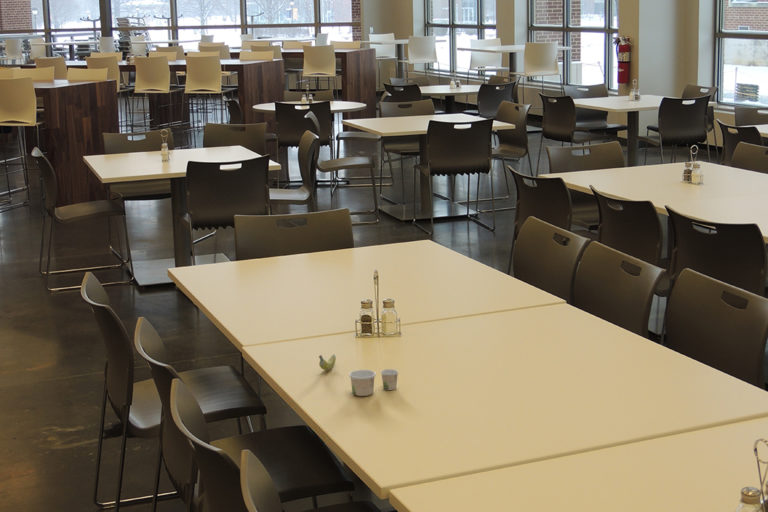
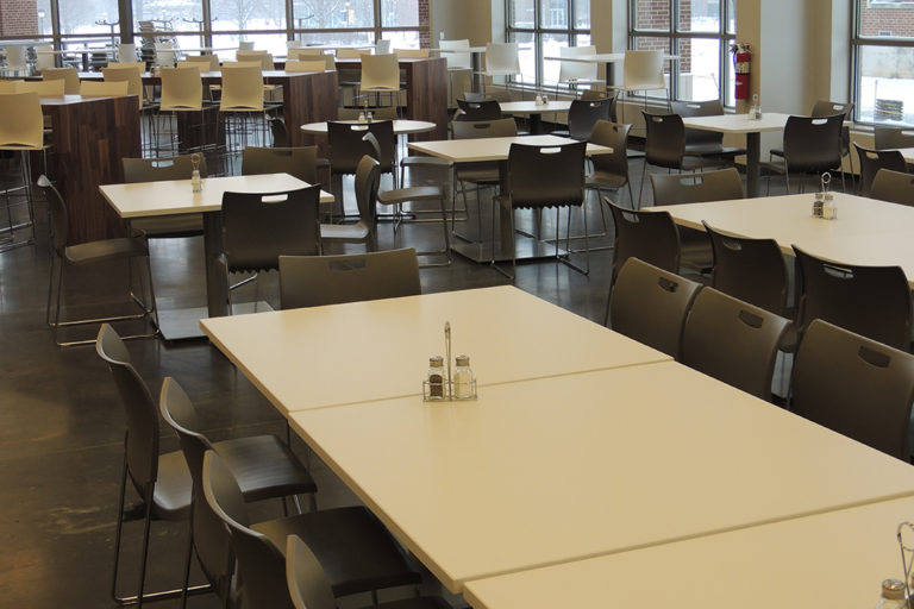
- paper cup [348,368,399,397]
- fruit [318,353,337,371]
